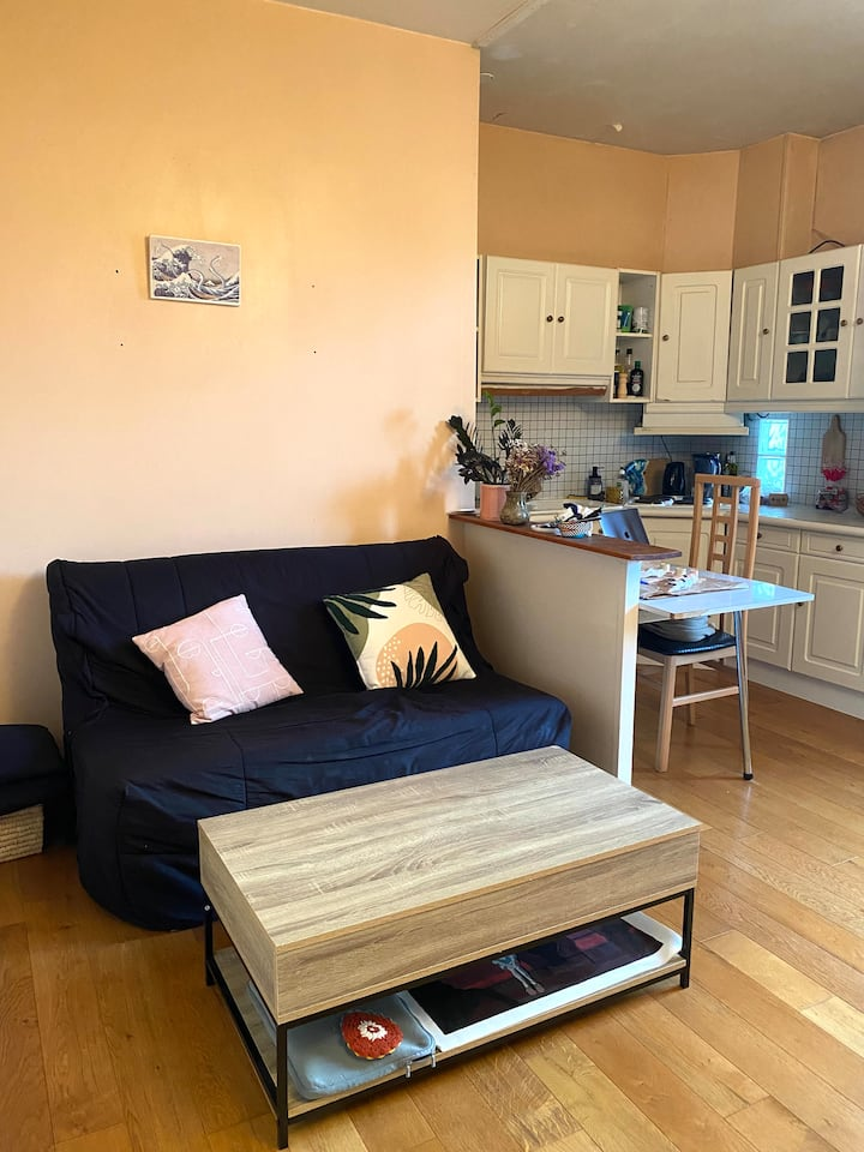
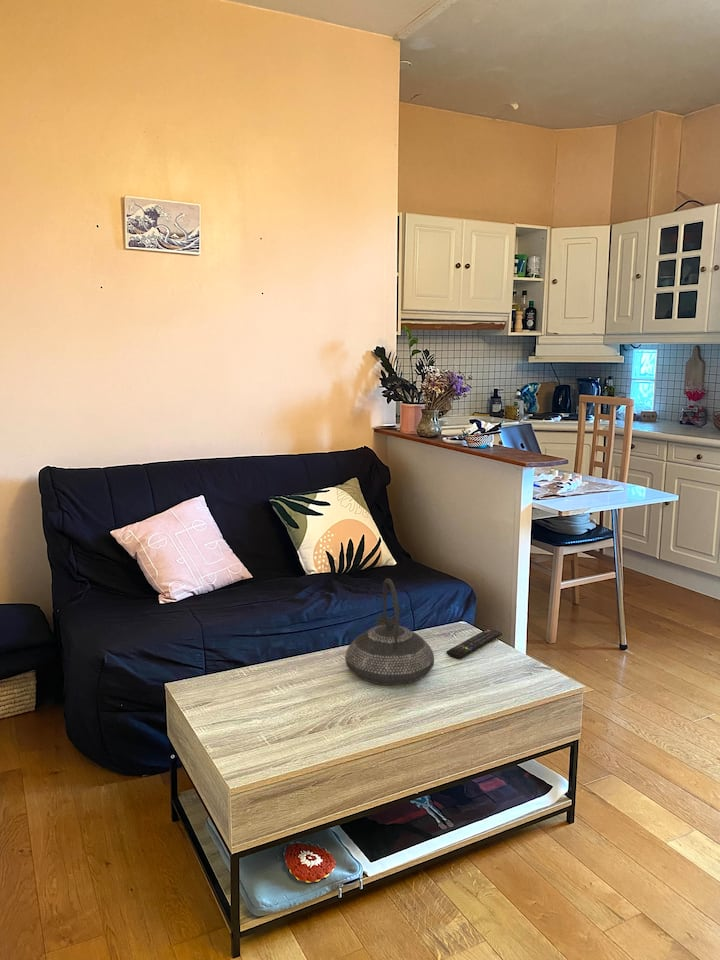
+ remote control [446,628,503,660]
+ teapot [344,578,435,686]
